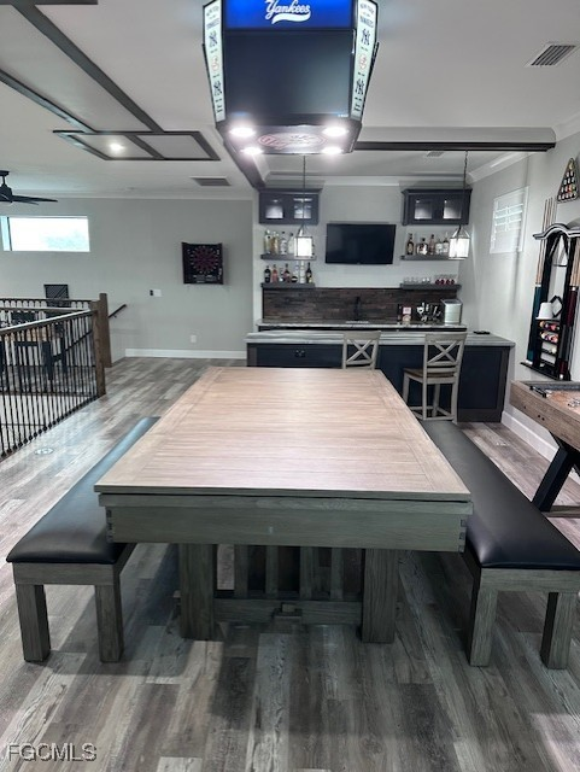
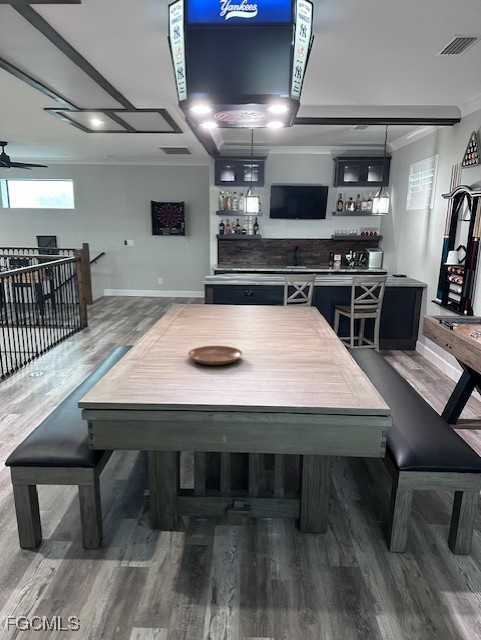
+ bowl [187,345,244,366]
